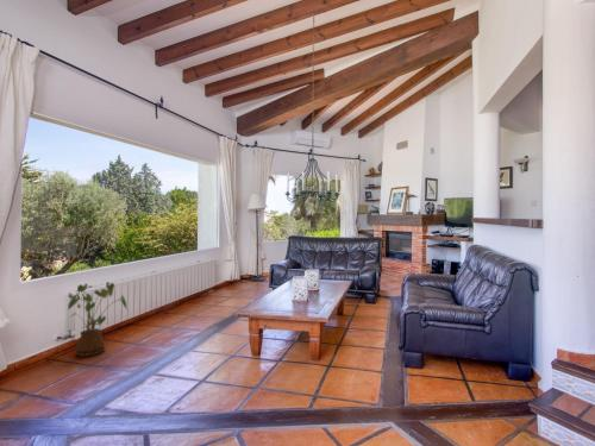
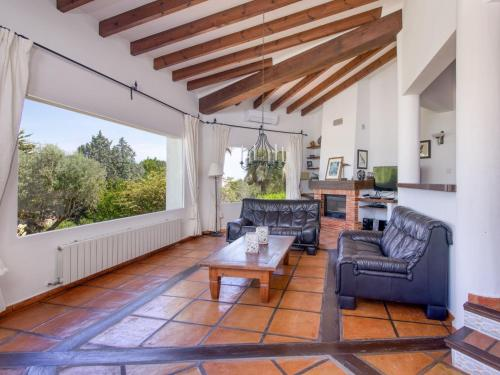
- house plant [67,281,129,358]
